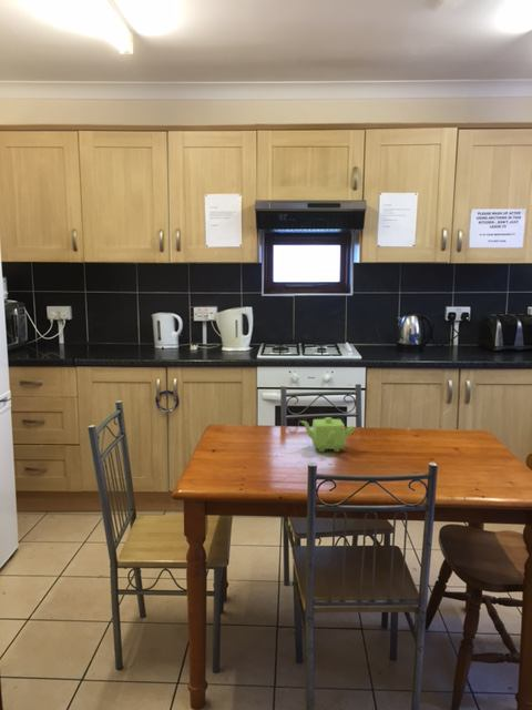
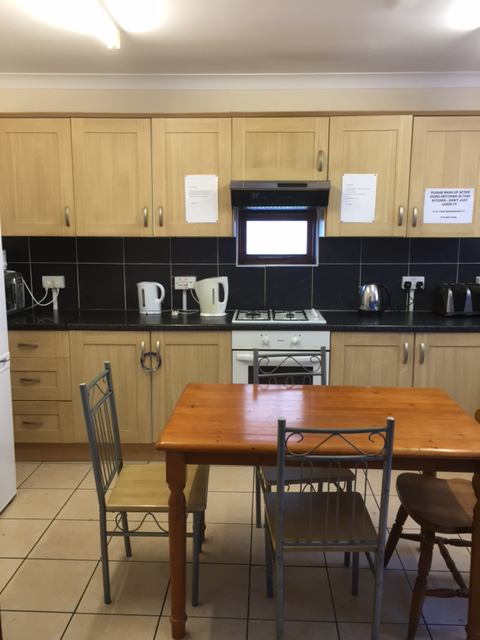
- teapot [300,416,357,453]
